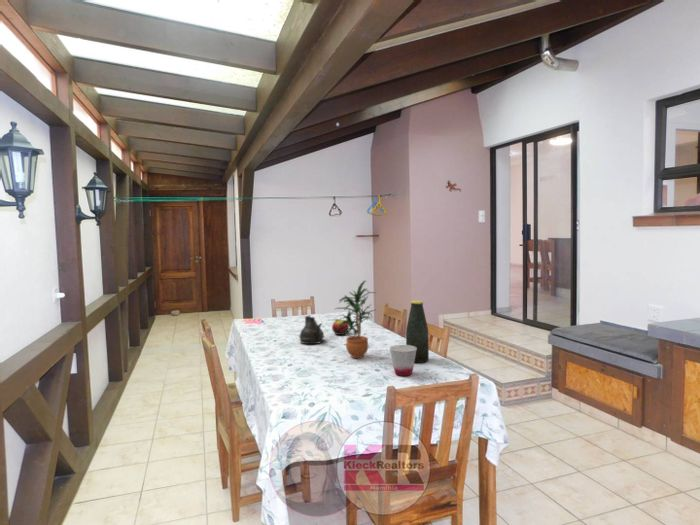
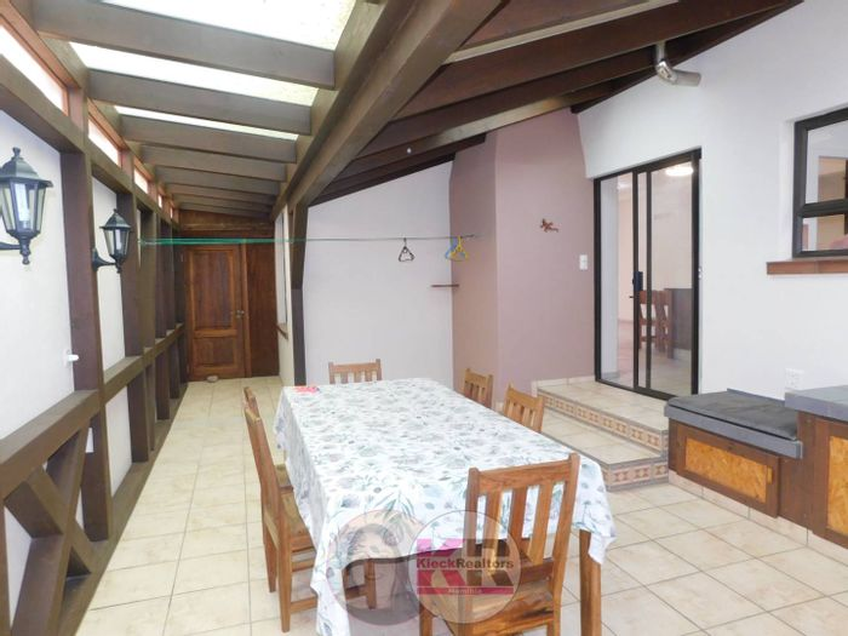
- teapot [298,315,326,345]
- potted plant [335,280,376,359]
- bottle [405,300,430,364]
- cup [389,344,417,377]
- fruit [331,318,350,336]
